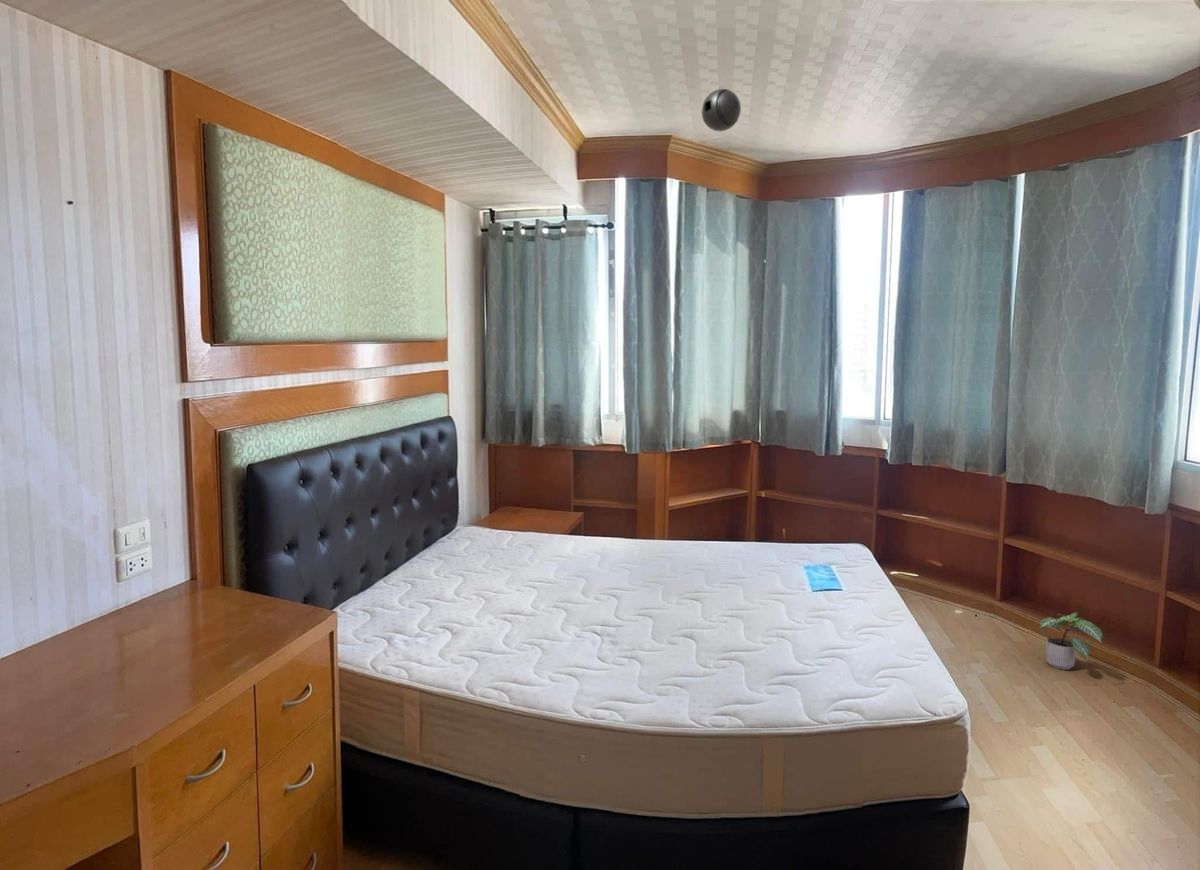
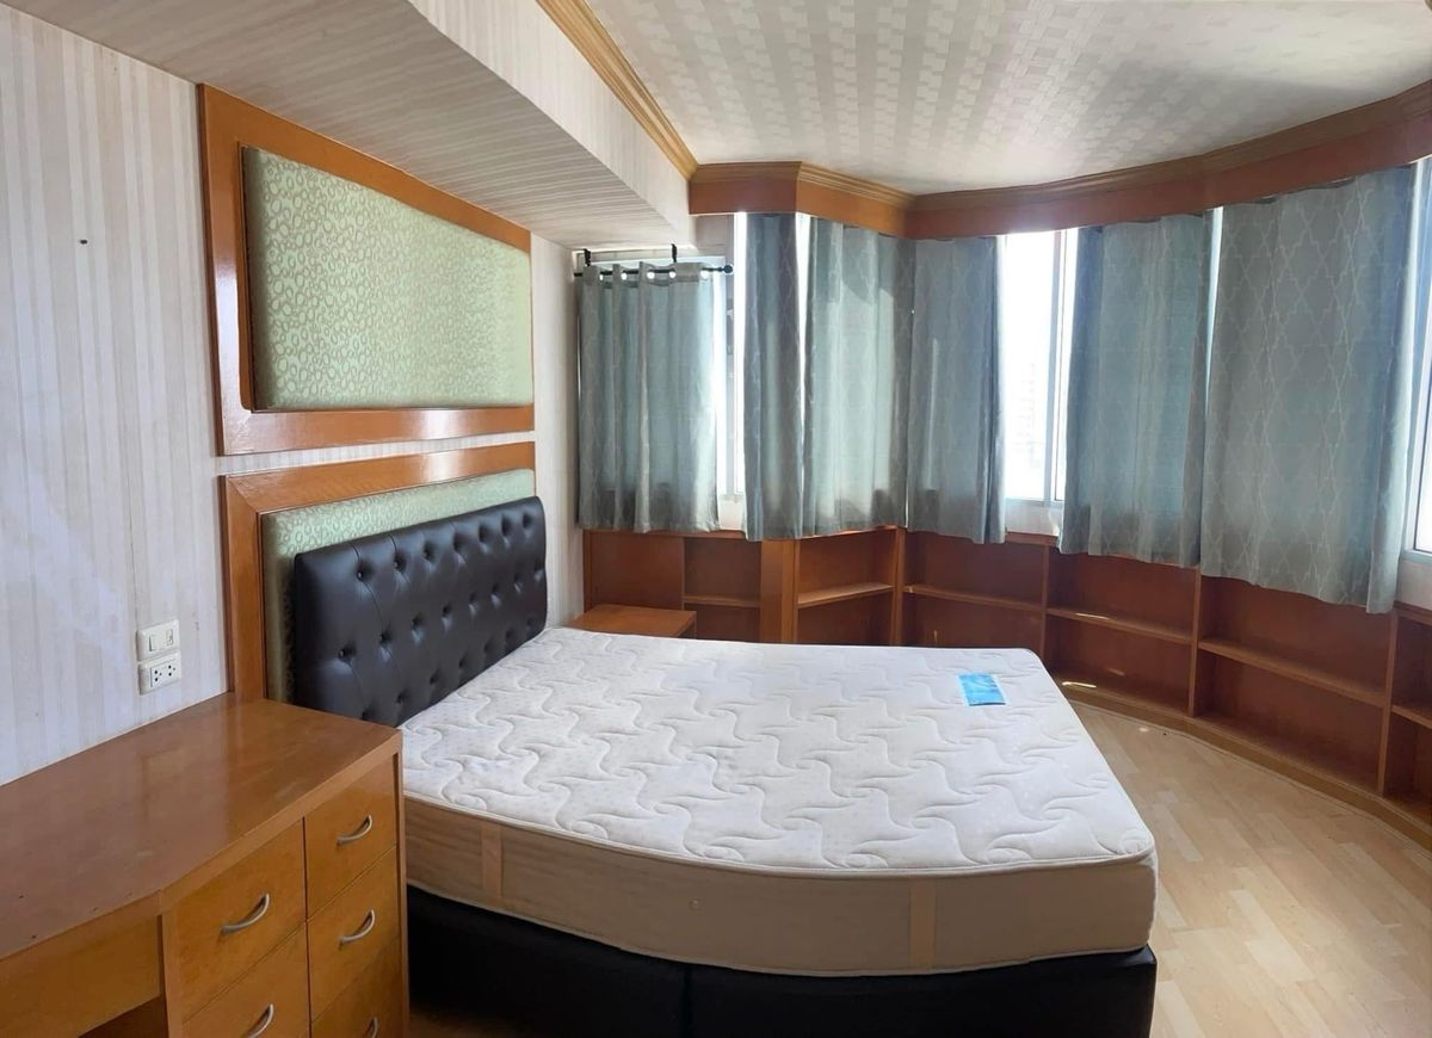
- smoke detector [701,88,742,132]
- potted plant [1037,611,1104,671]
